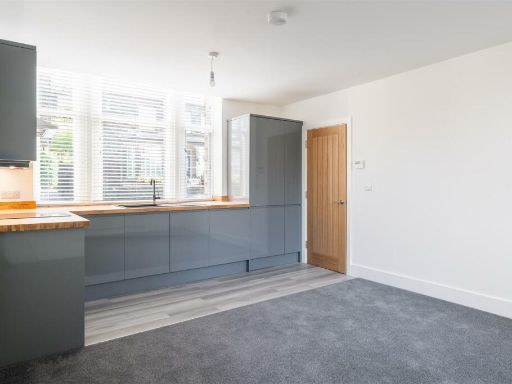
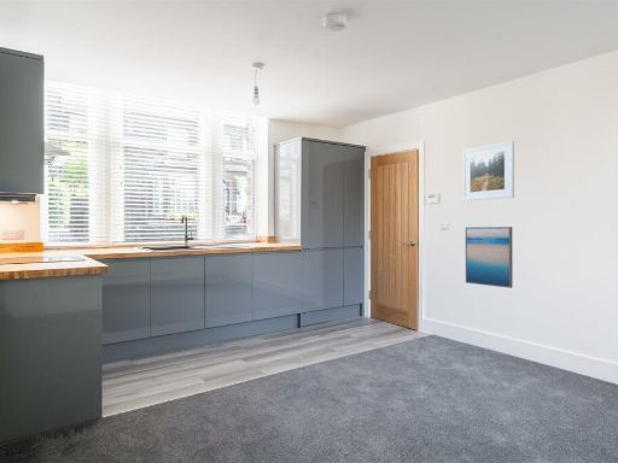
+ wall art [465,225,514,289]
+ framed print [461,140,515,203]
